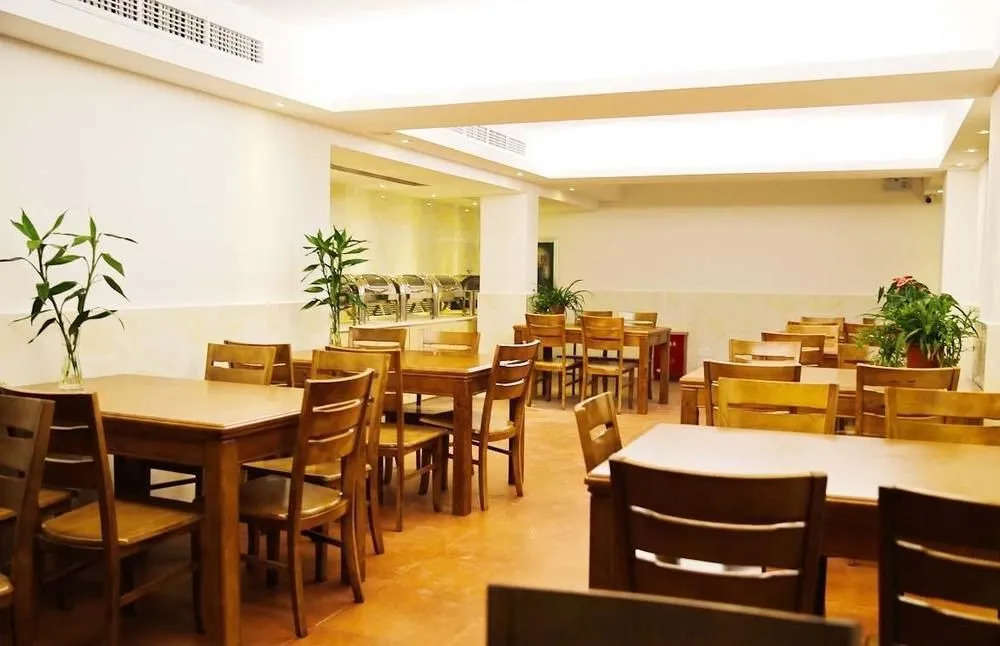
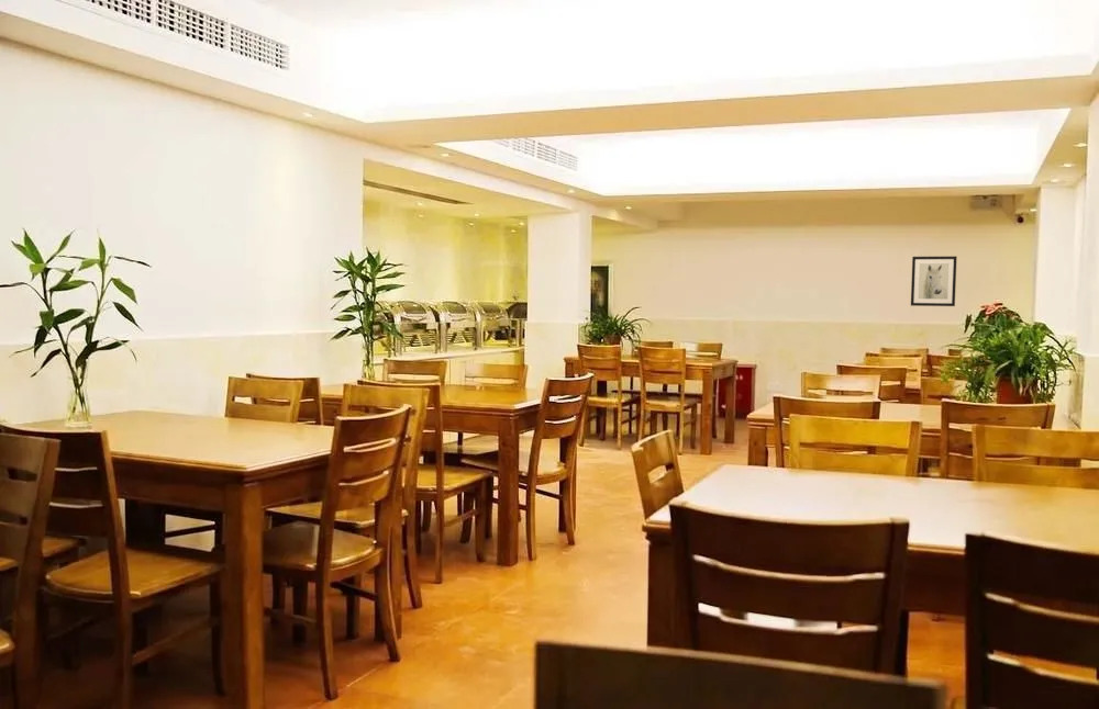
+ wall art [910,256,957,307]
